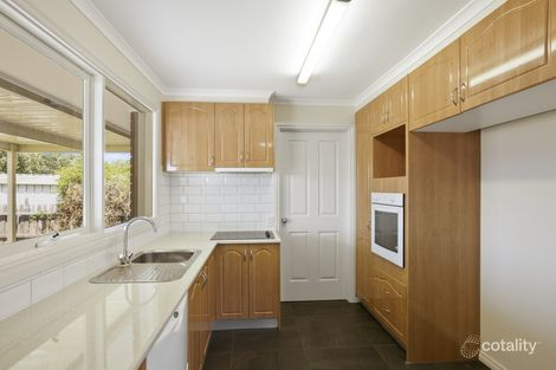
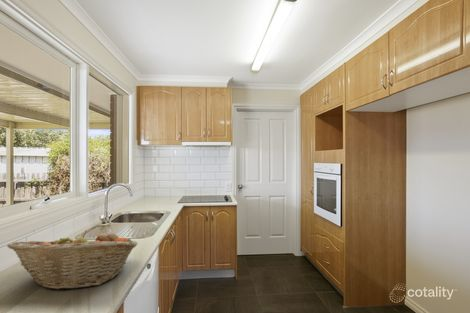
+ fruit basket [6,231,139,291]
